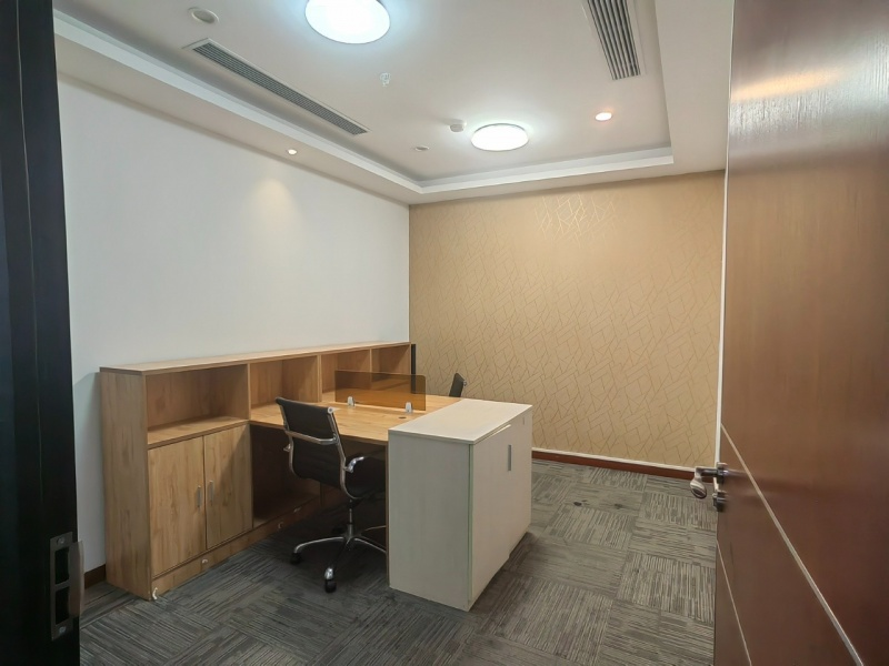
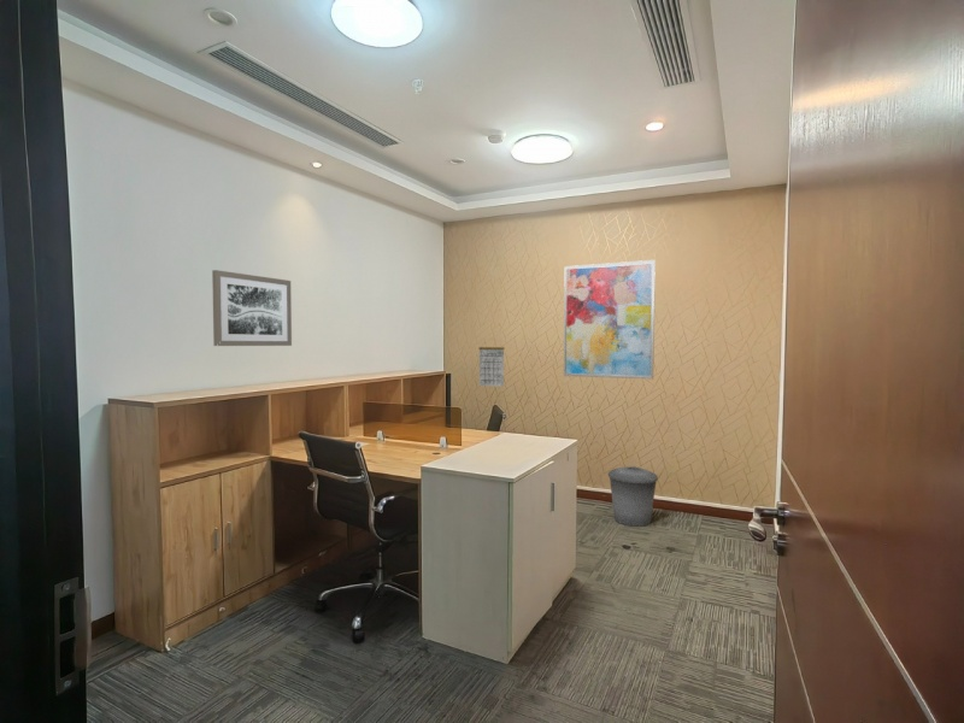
+ trash can [607,465,659,528]
+ calendar [477,337,505,388]
+ wall art [211,269,293,347]
+ wall art [563,259,657,381]
